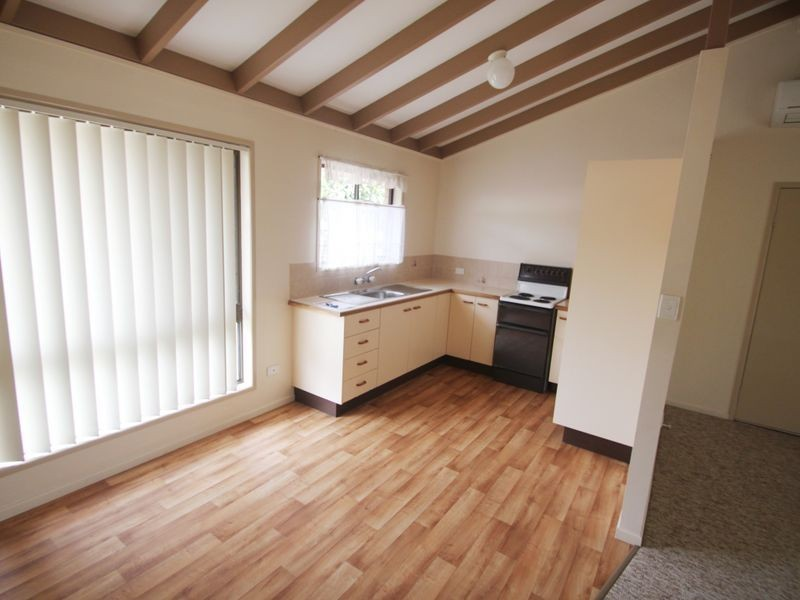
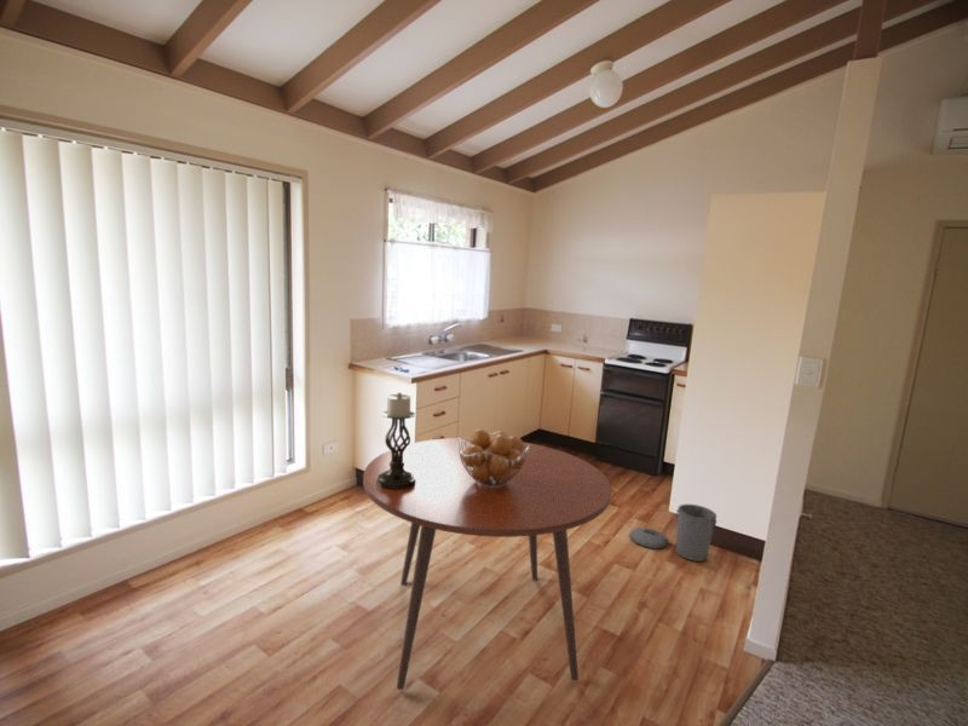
+ dining table [362,437,612,691]
+ fruit basket [457,428,530,488]
+ candle holder [376,392,416,490]
+ trash can [629,503,718,563]
